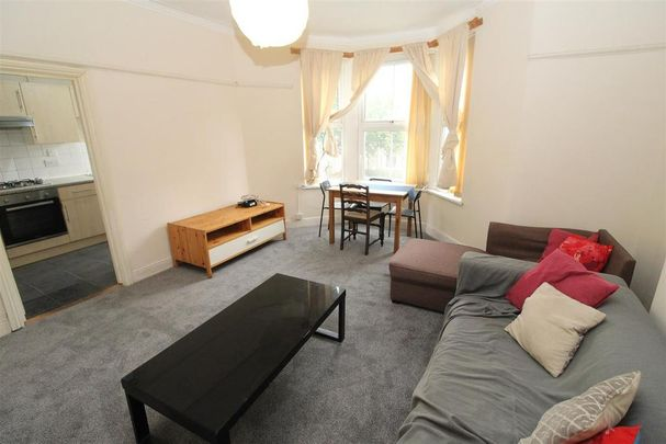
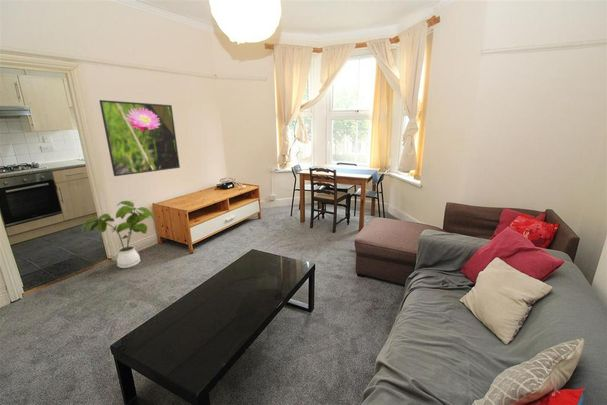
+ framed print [98,99,181,177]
+ house plant [81,200,157,269]
